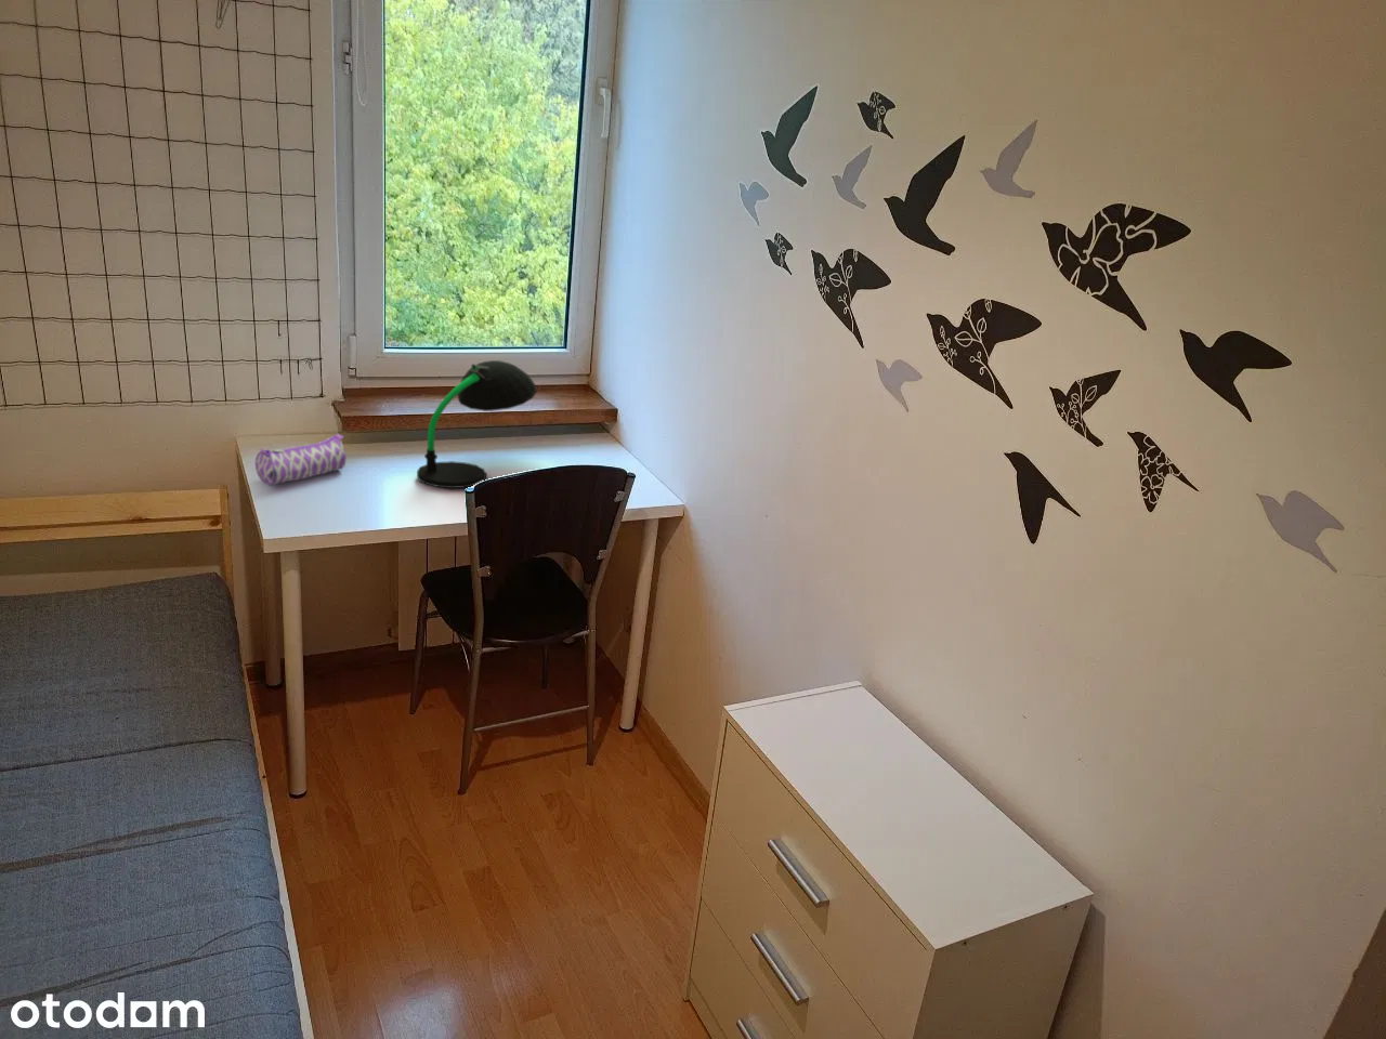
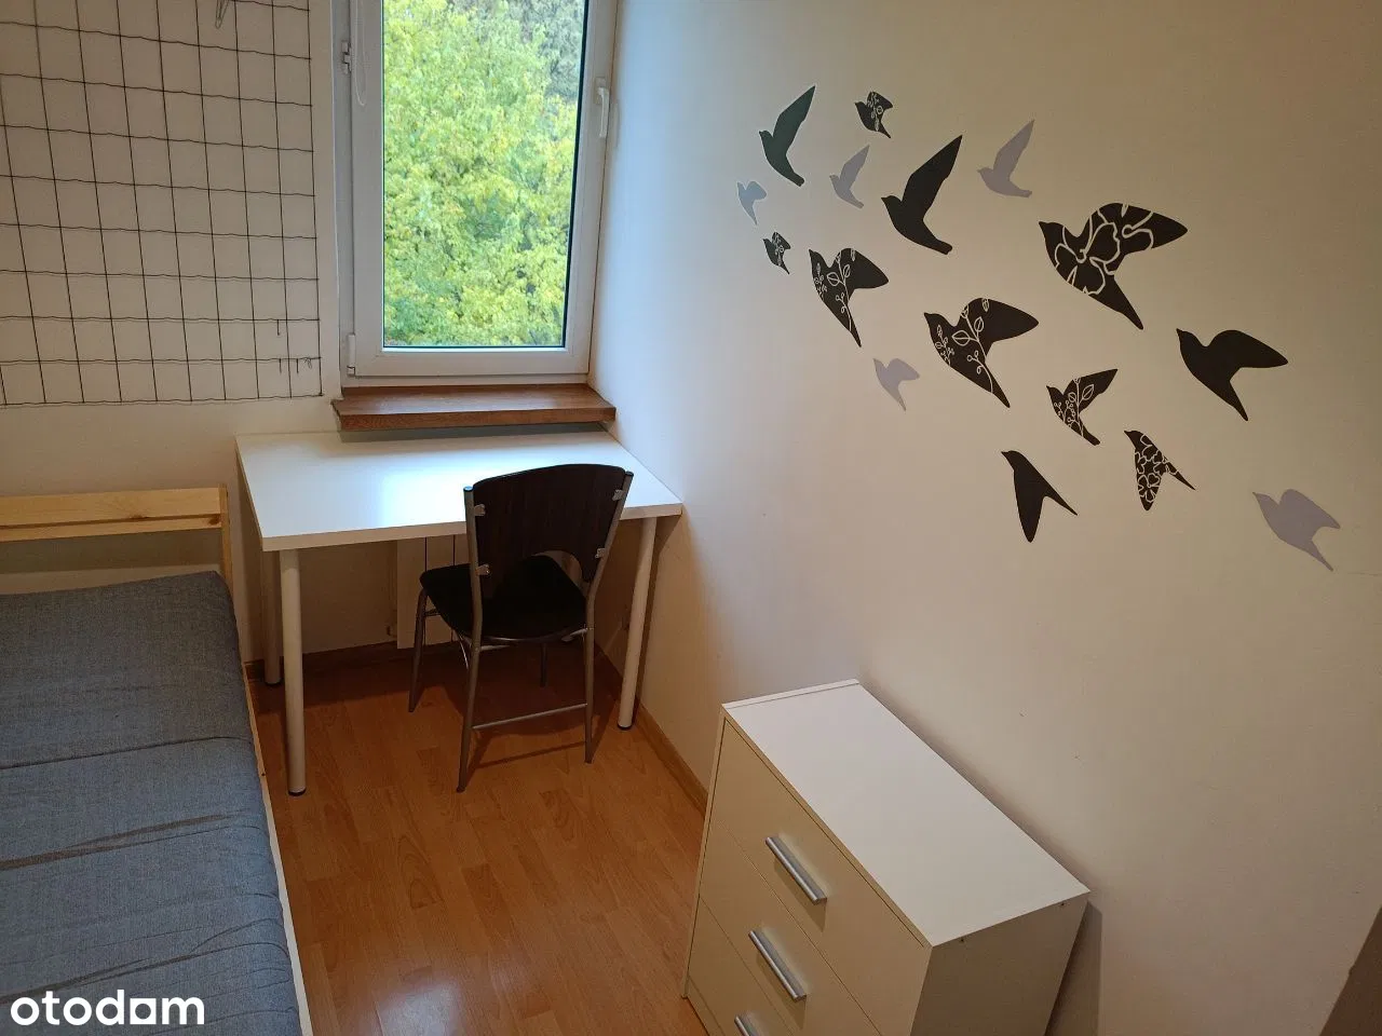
- desk lamp [416,359,538,489]
- pencil case [254,433,347,486]
